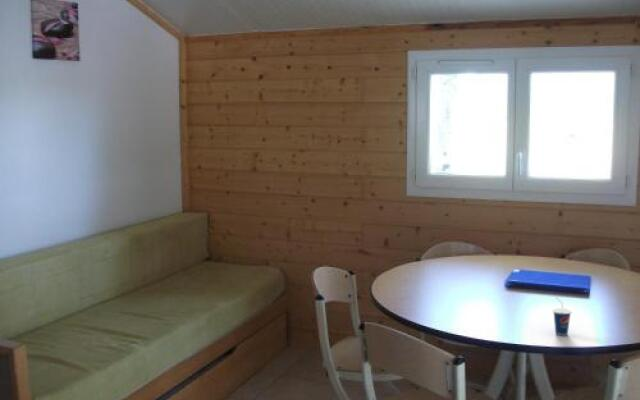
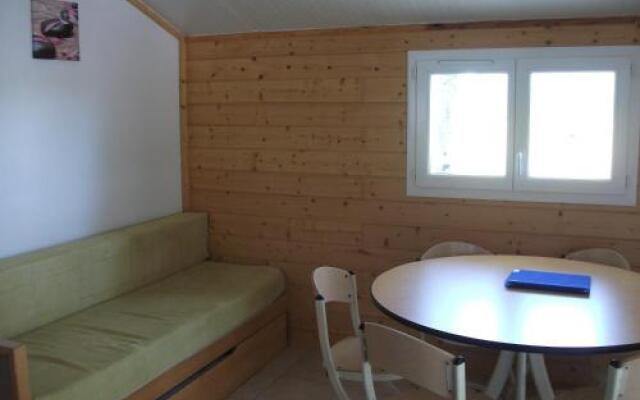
- cup [552,297,572,336]
